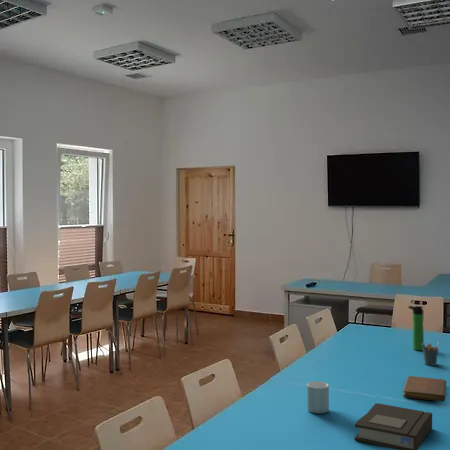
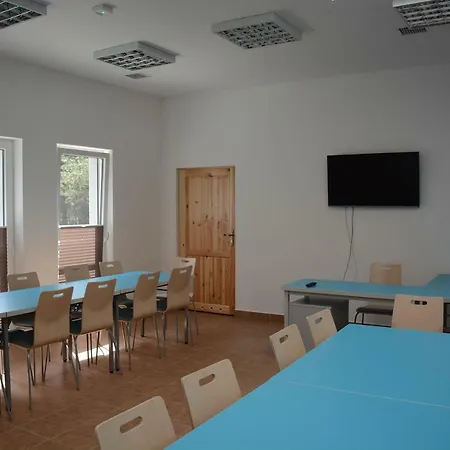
- mug [306,381,330,415]
- notebook [402,375,447,402]
- book [354,402,433,450]
- pen holder [422,339,440,367]
- bottle [407,305,425,351]
